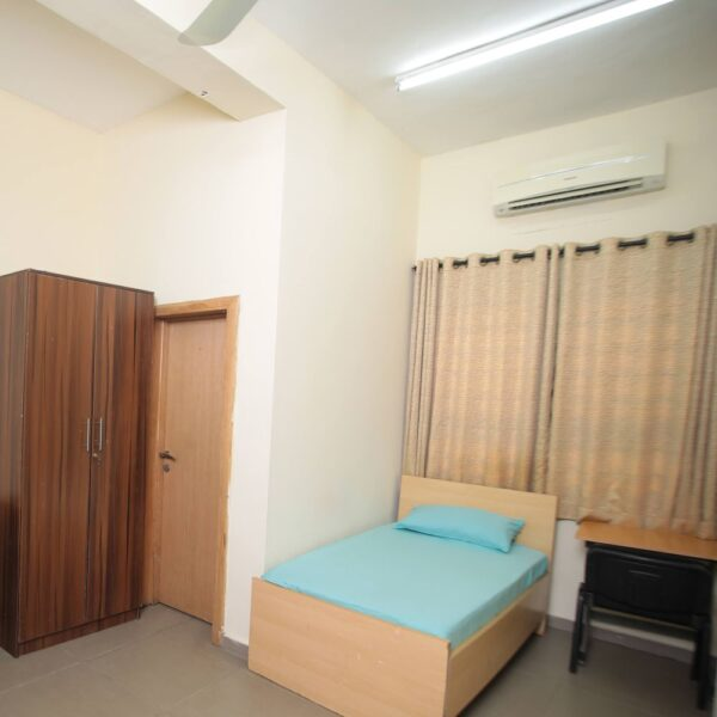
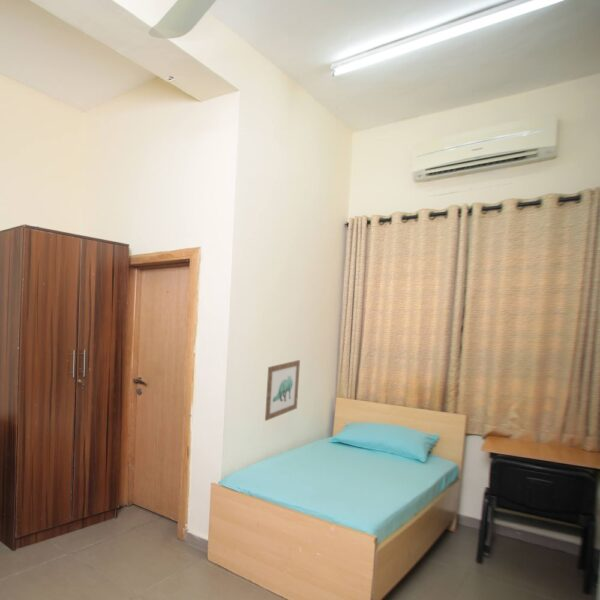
+ wall art [264,359,301,422]
